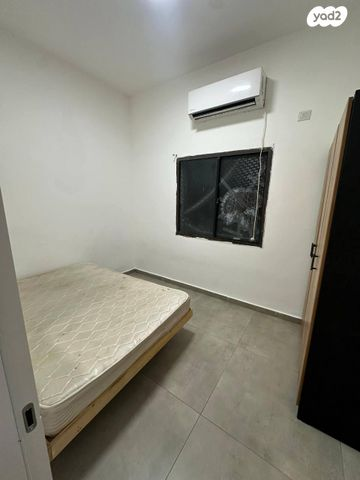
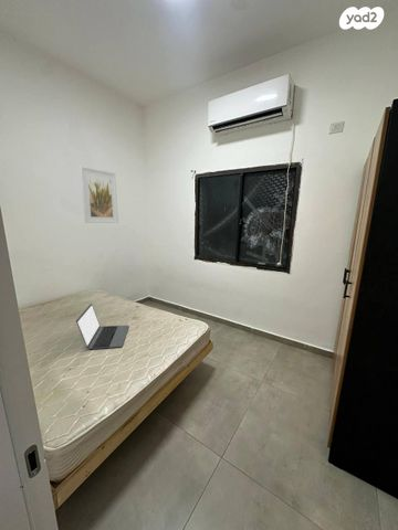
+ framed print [78,165,119,224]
+ laptop [75,303,129,350]
